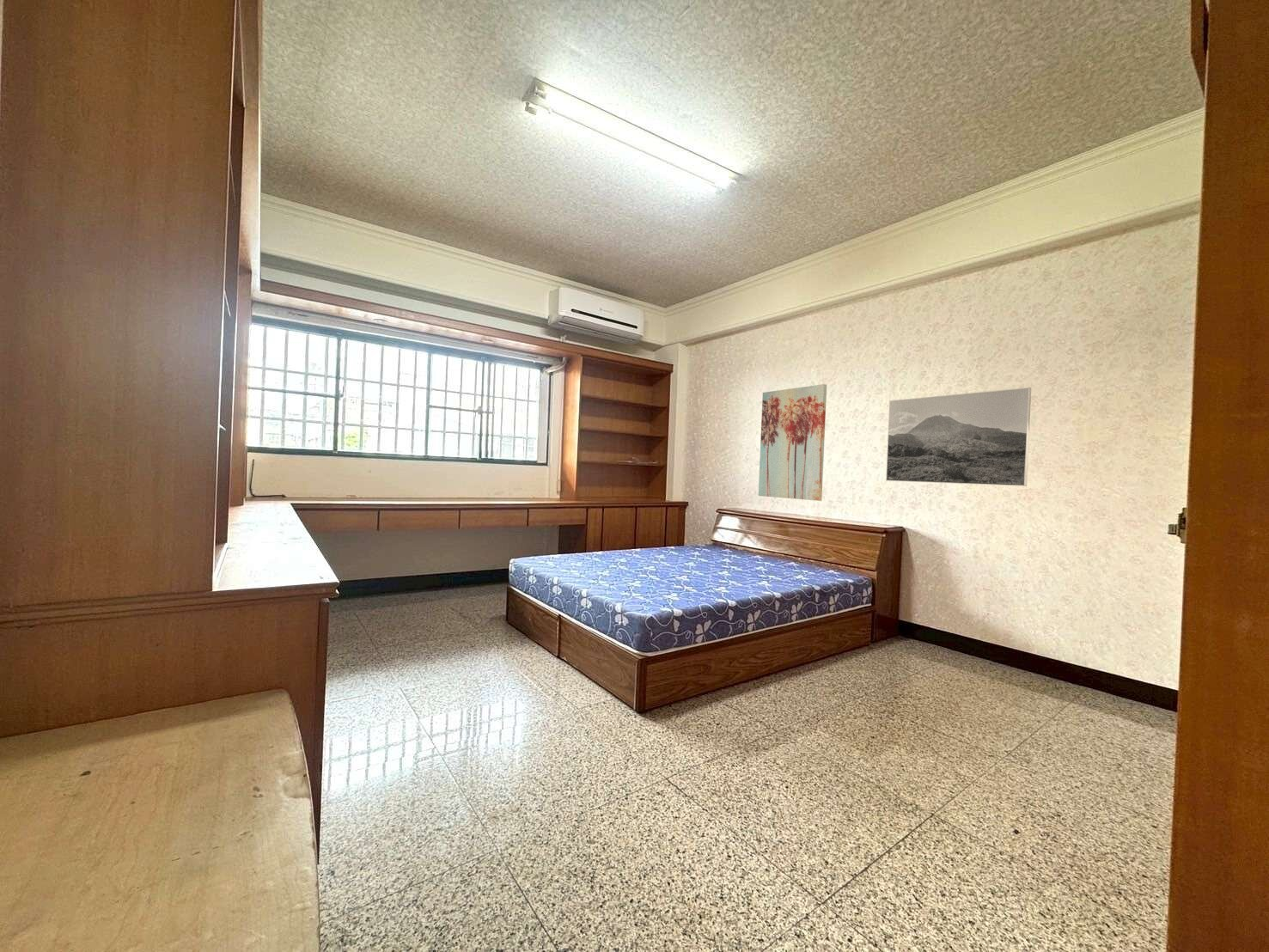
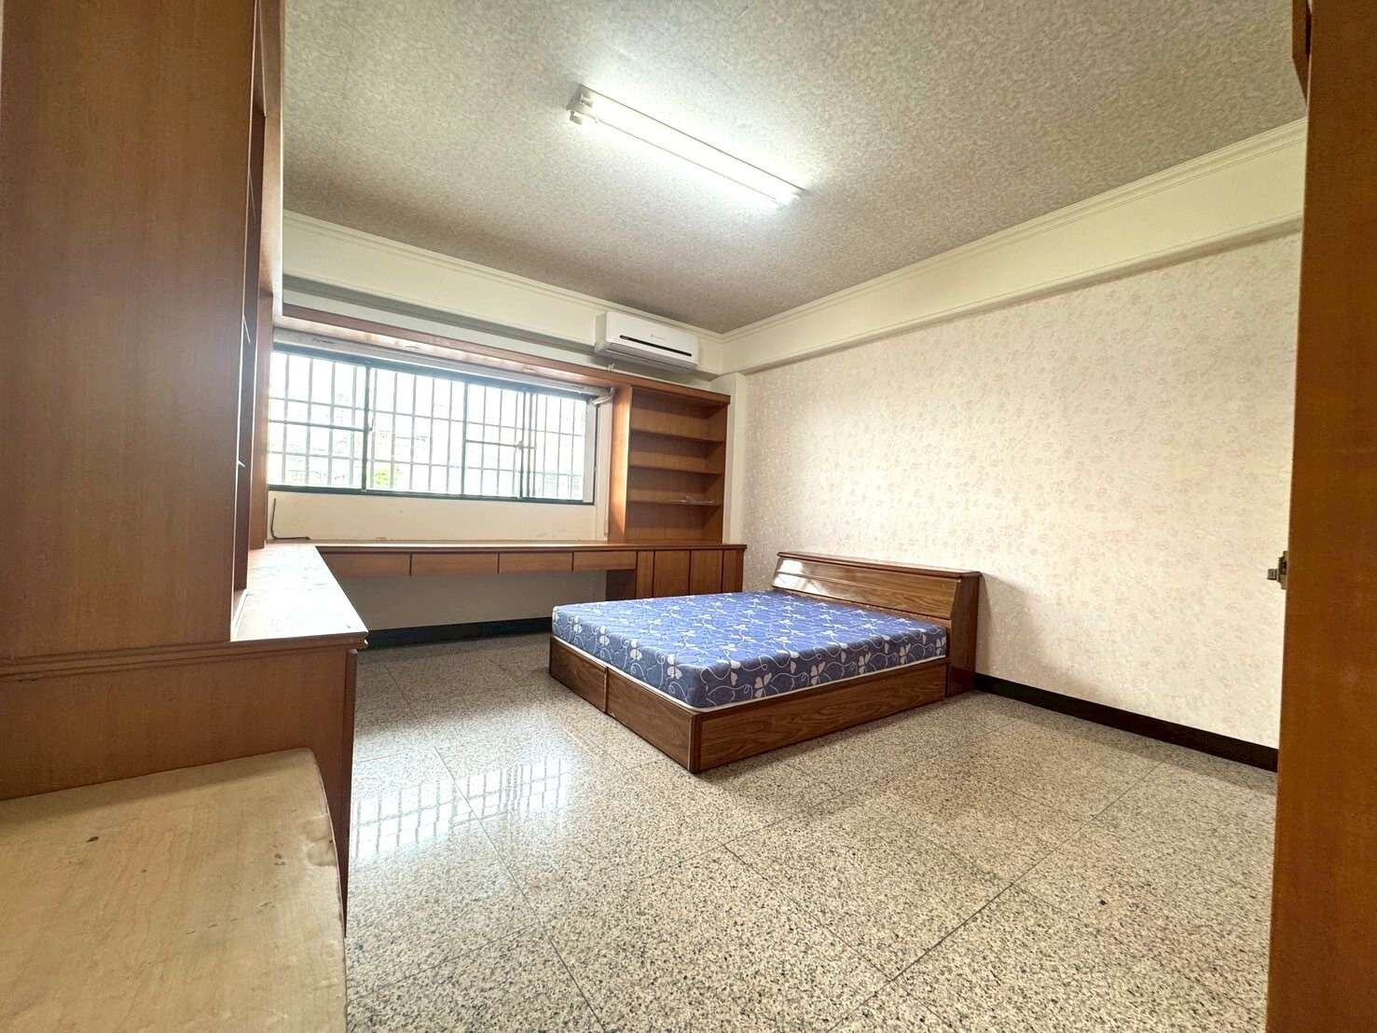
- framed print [885,387,1032,487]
- wall art [758,383,827,502]
